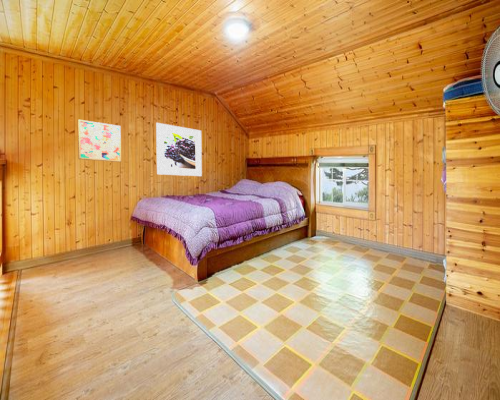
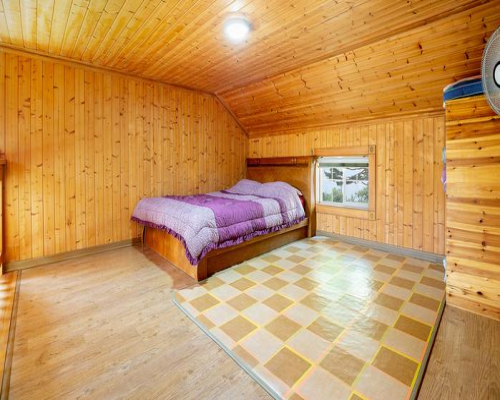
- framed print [155,122,203,177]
- wall art [77,118,122,163]
